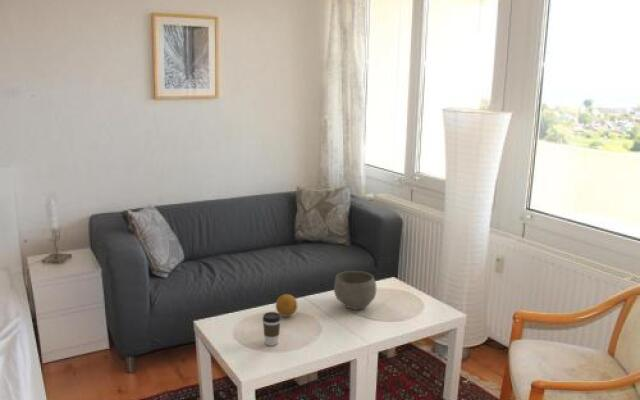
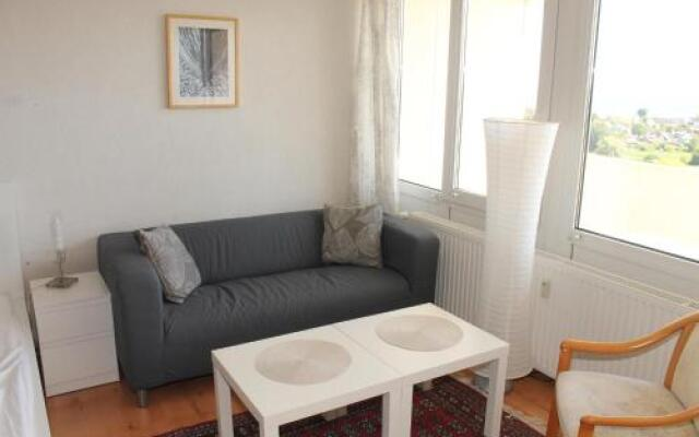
- fruit [275,293,298,317]
- coffee cup [262,311,282,347]
- bowl [333,270,377,311]
